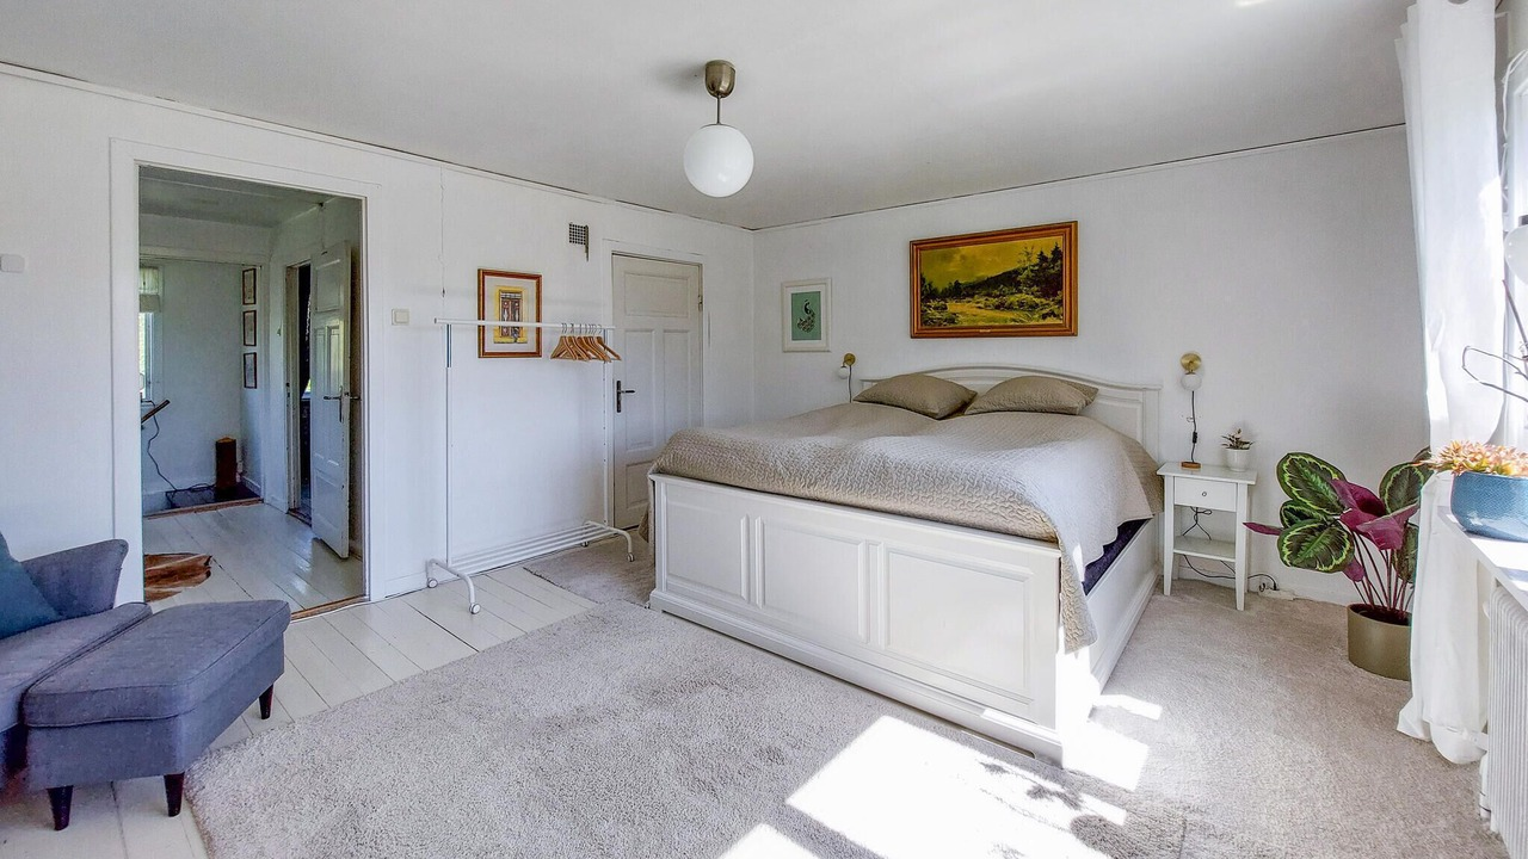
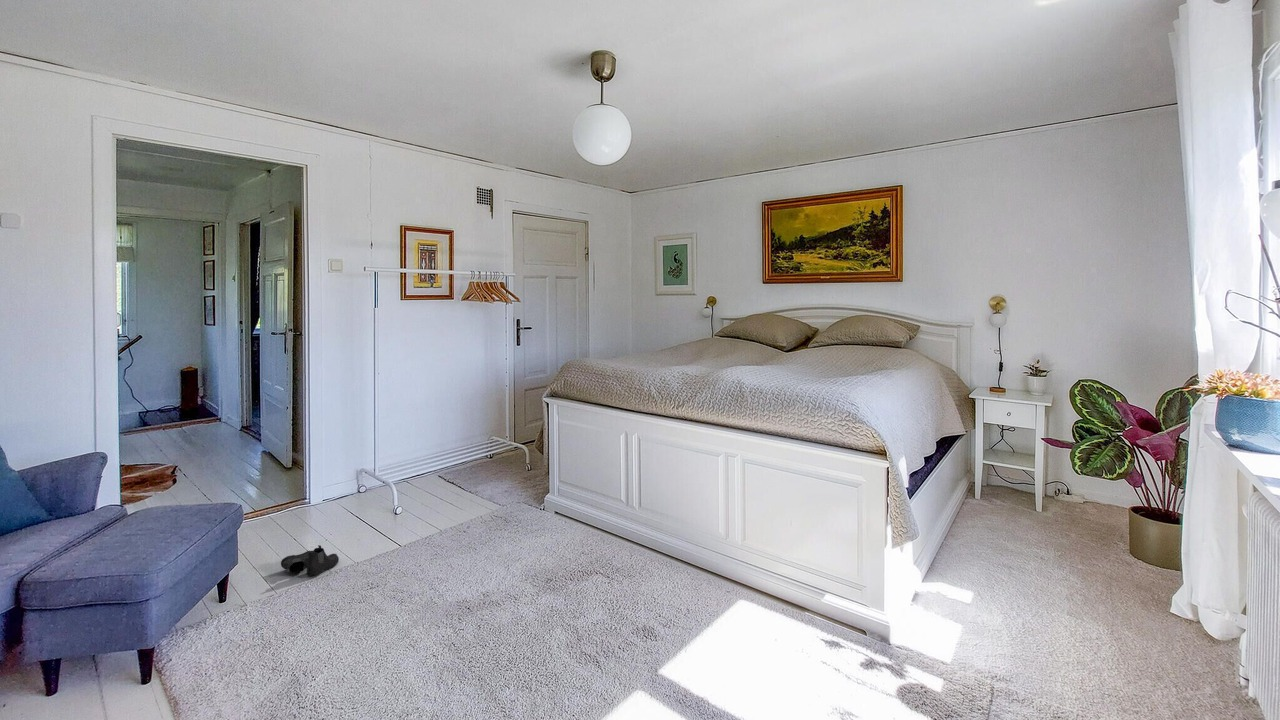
+ boots [280,544,340,577]
